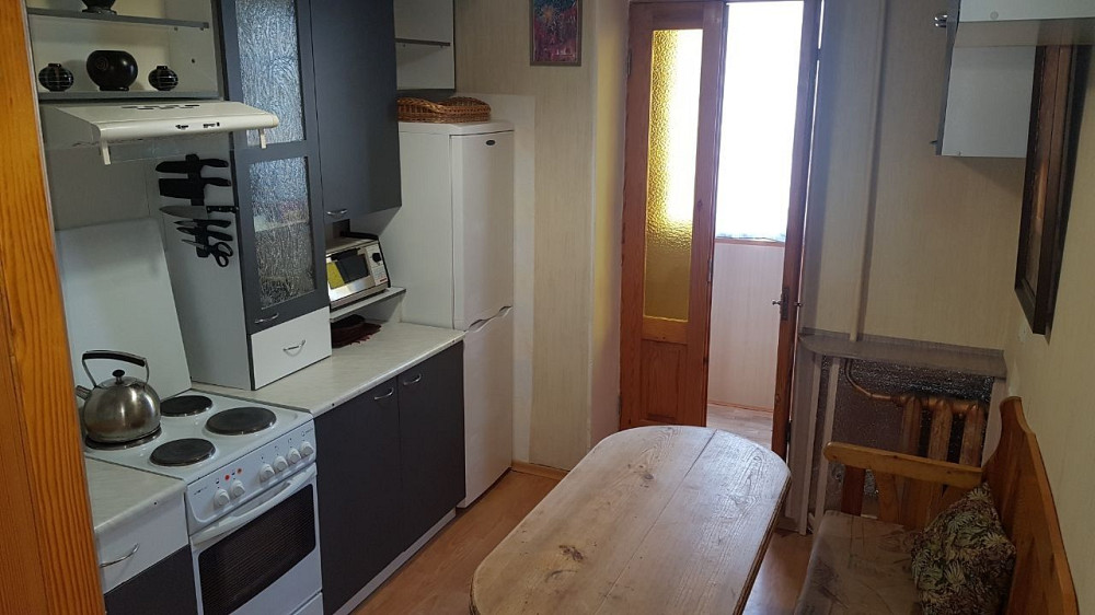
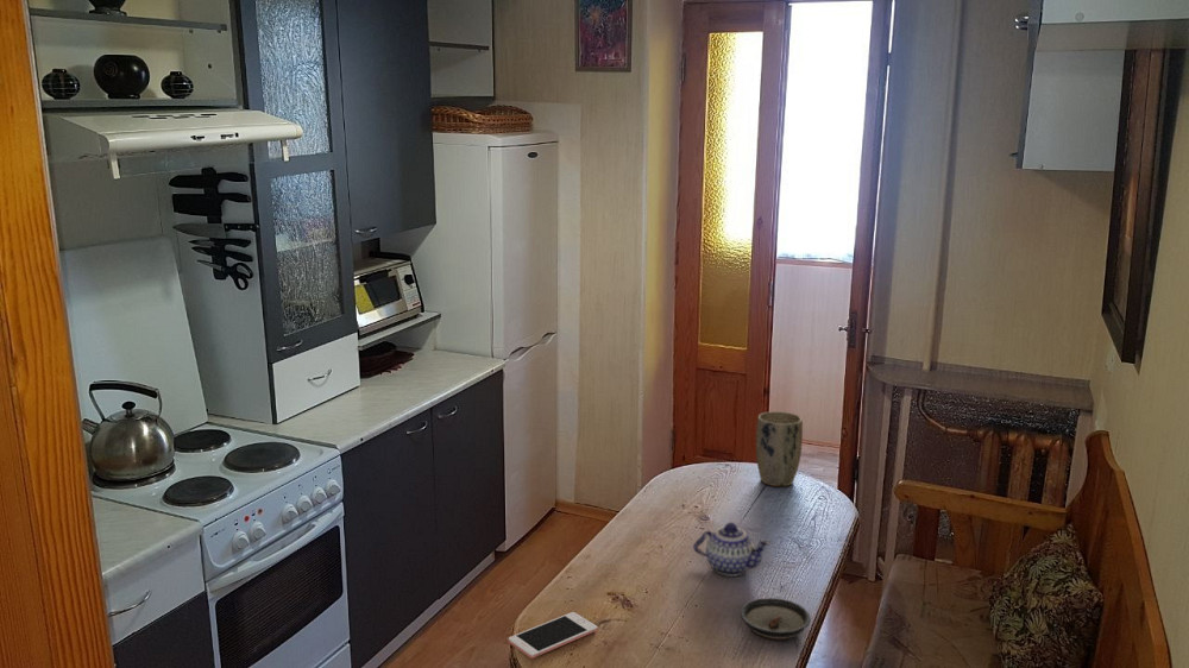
+ cell phone [508,611,599,660]
+ teapot [692,522,773,578]
+ plant pot [755,410,804,487]
+ saucer [740,597,812,641]
